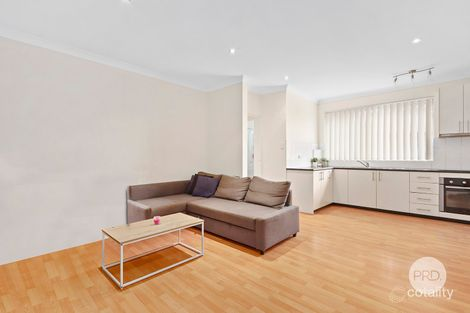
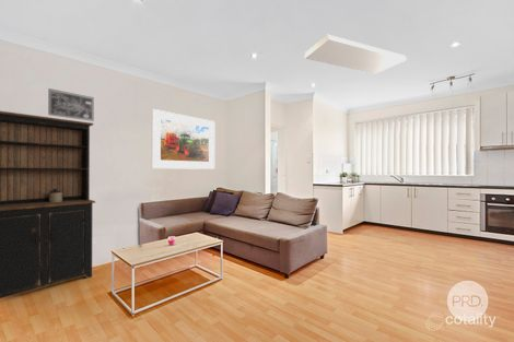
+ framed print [151,108,215,170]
+ wall art [47,87,95,122]
+ ceiling light [303,34,408,75]
+ bookshelf [0,110,96,299]
